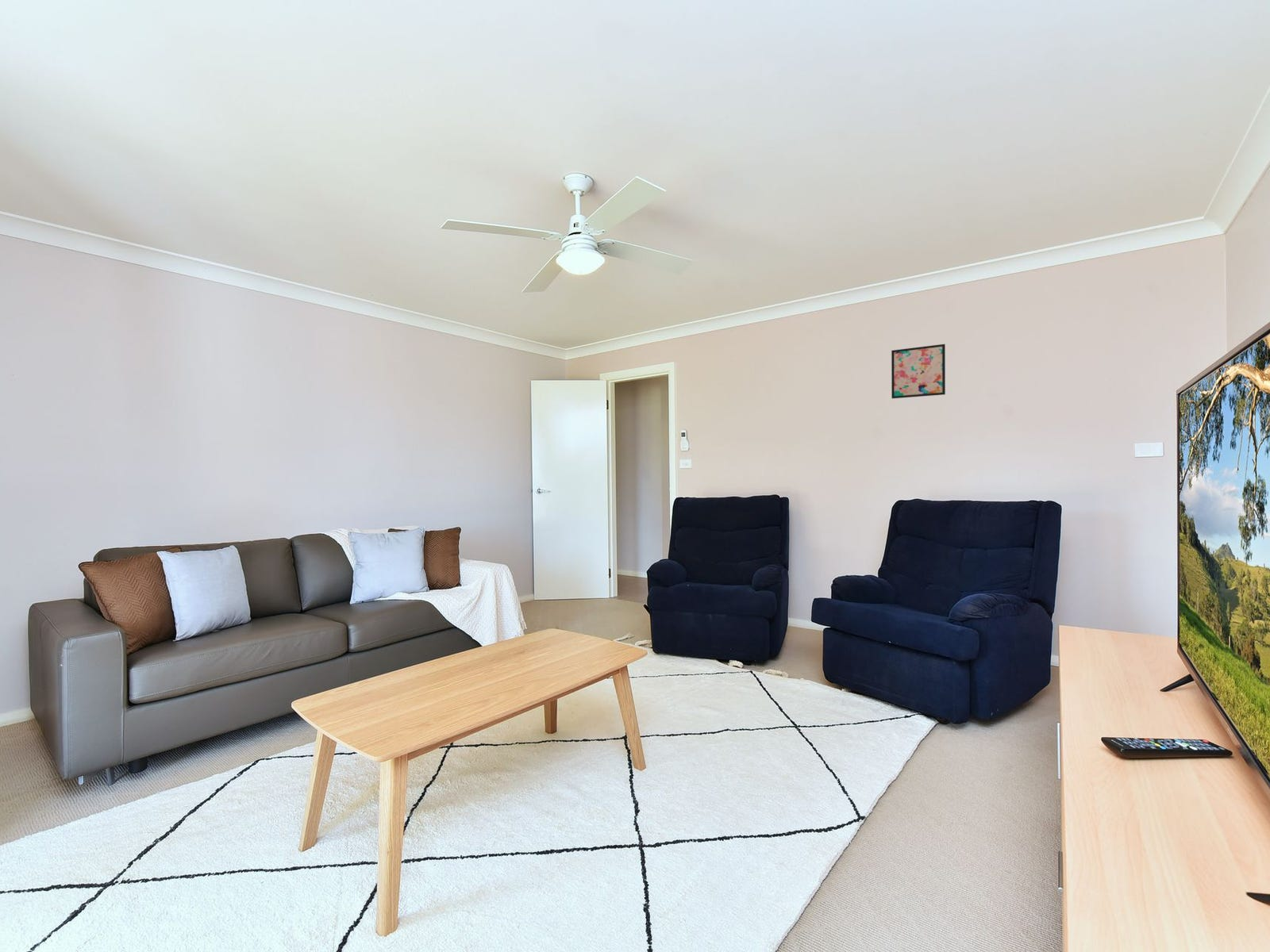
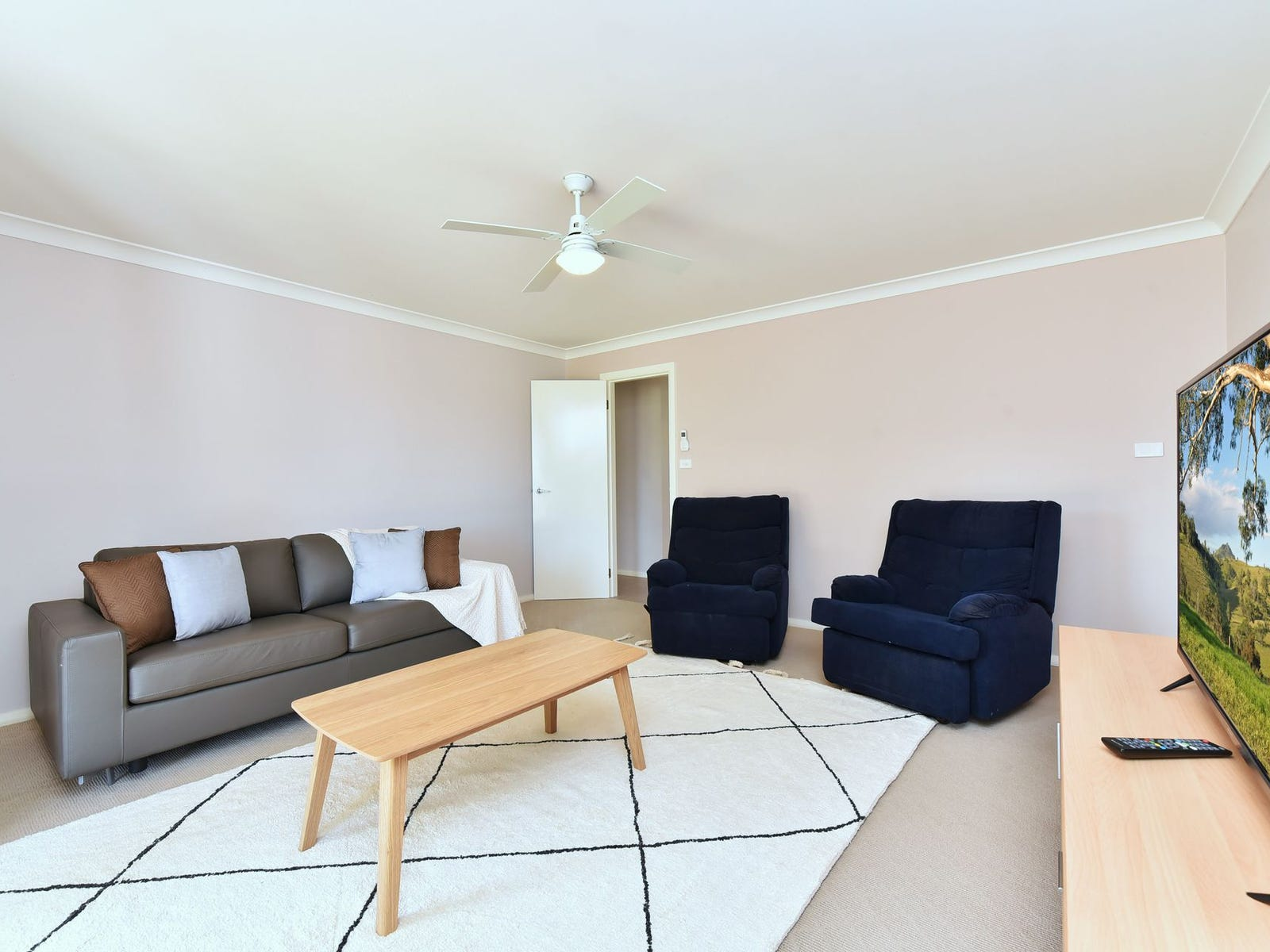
- wall art [891,344,946,399]
